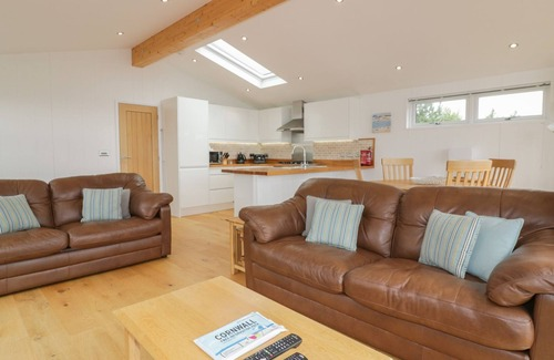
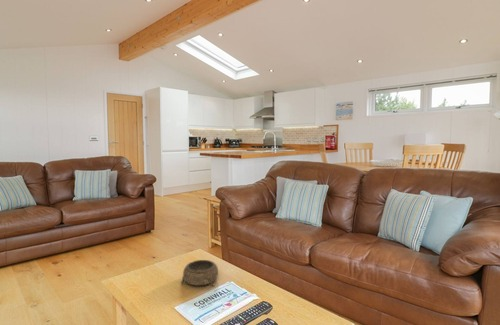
+ decorative bowl [180,259,219,287]
